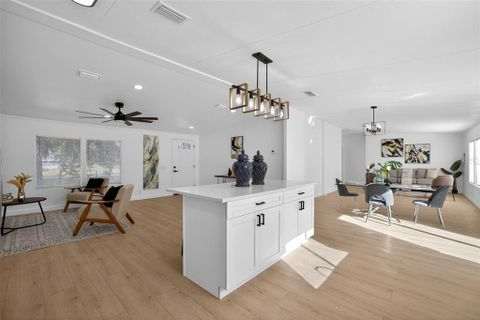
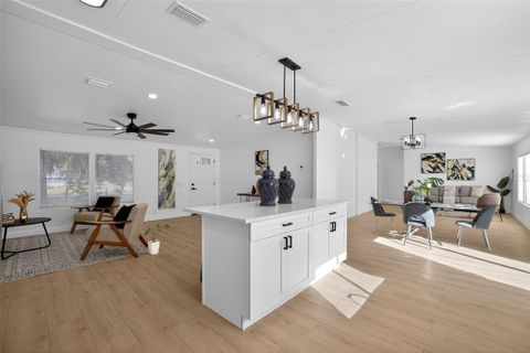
+ house plant [138,223,171,256]
